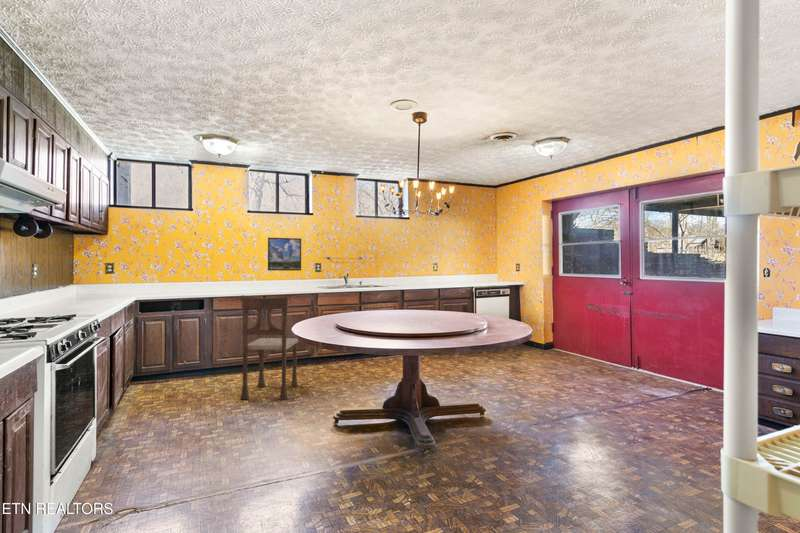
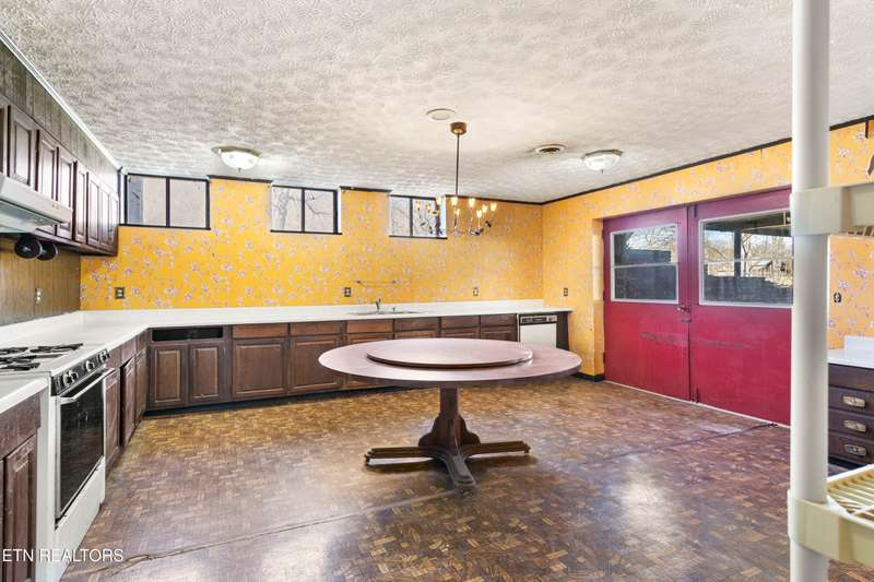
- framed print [267,237,302,272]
- dining chair [239,294,299,401]
